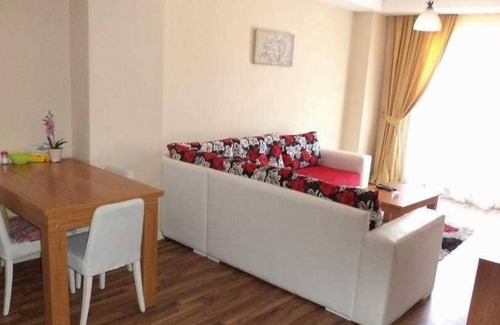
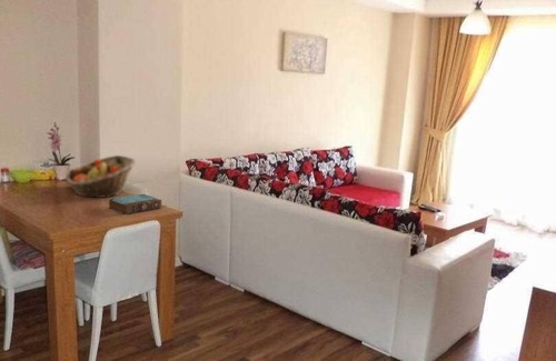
+ fruit basket [64,154,137,199]
+ book [108,193,162,215]
